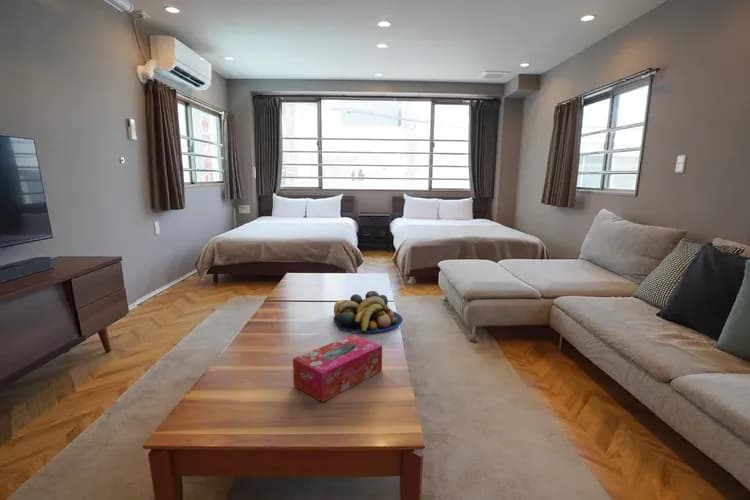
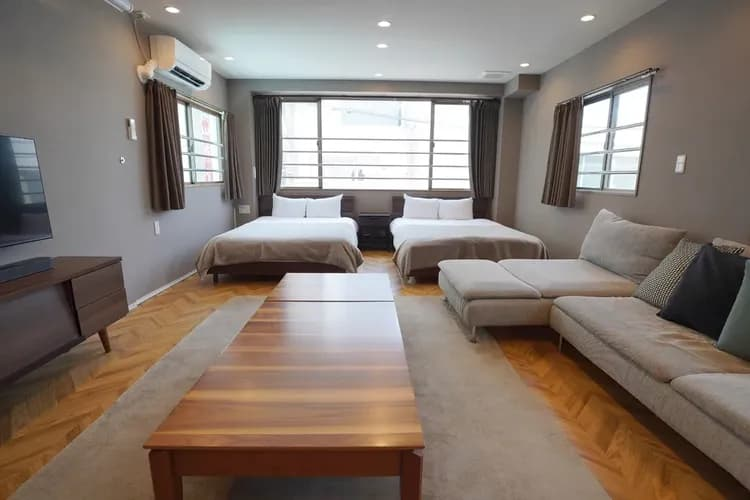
- tissue box [292,333,383,403]
- fruit bowl [333,290,404,335]
